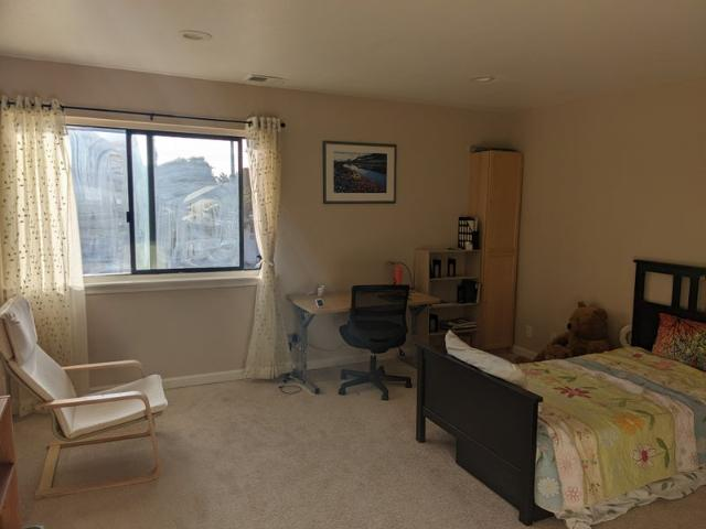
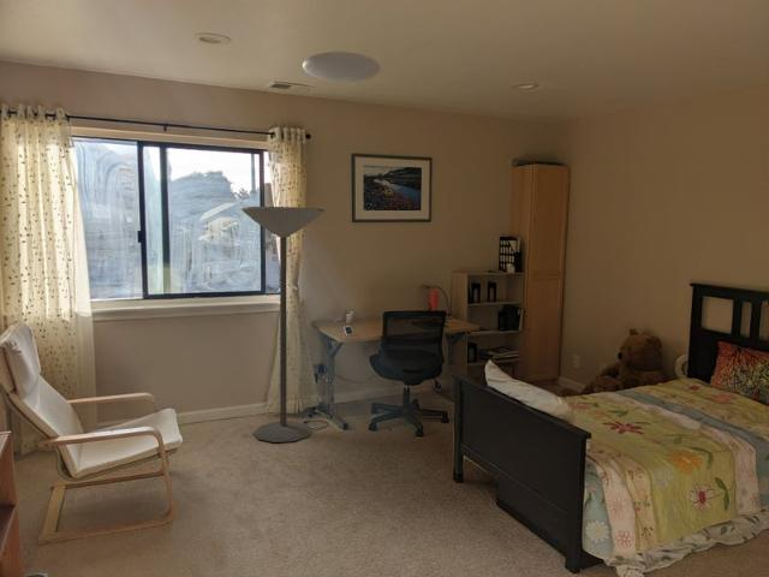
+ ceiling light [302,50,382,83]
+ floor lamp [240,206,326,444]
